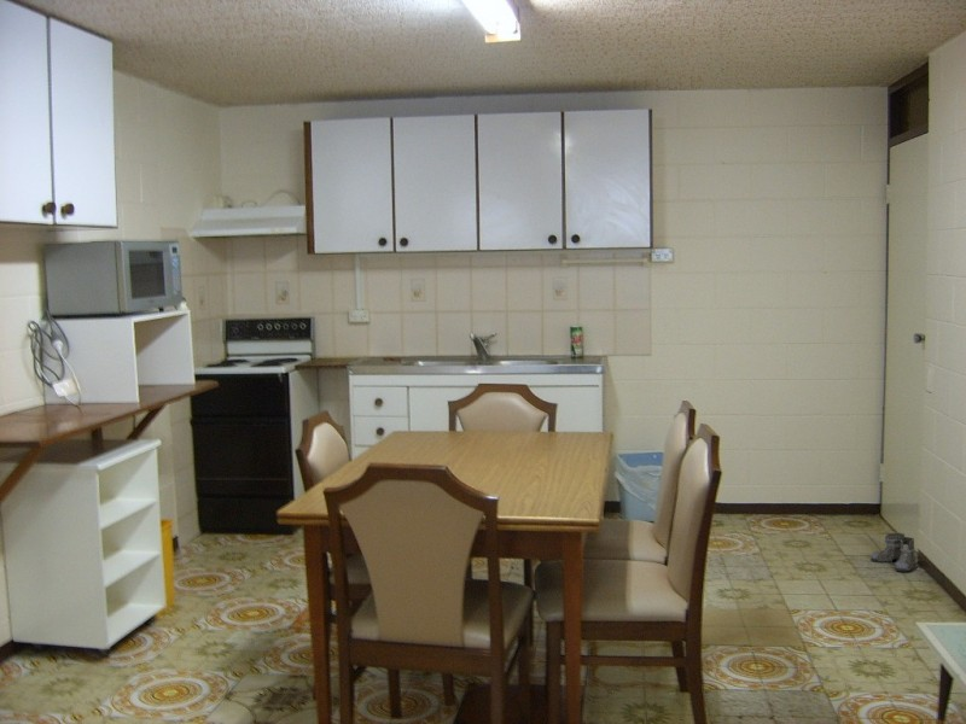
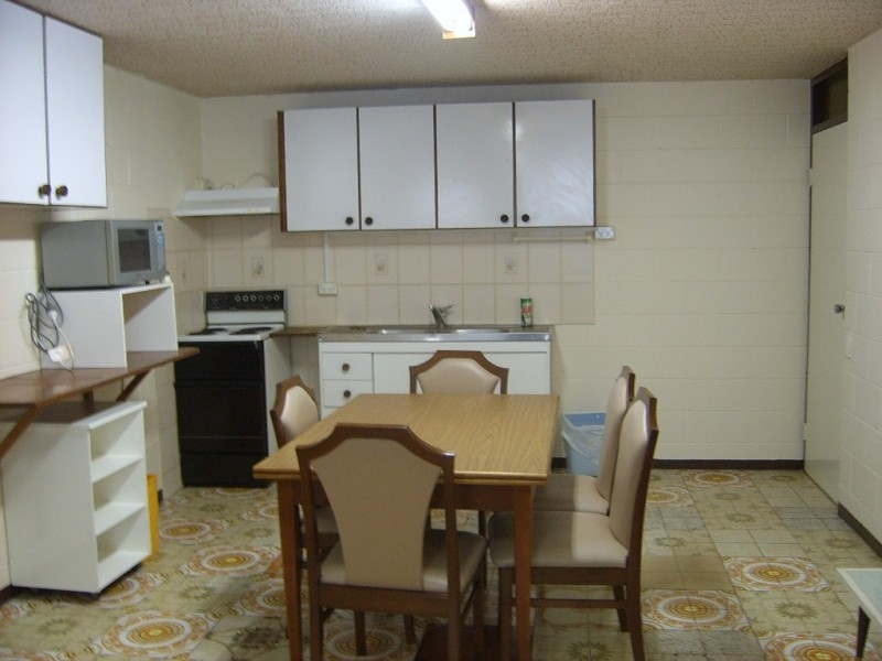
- boots [869,532,918,572]
